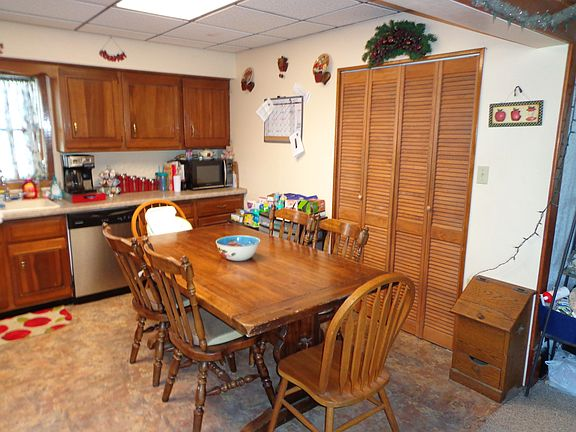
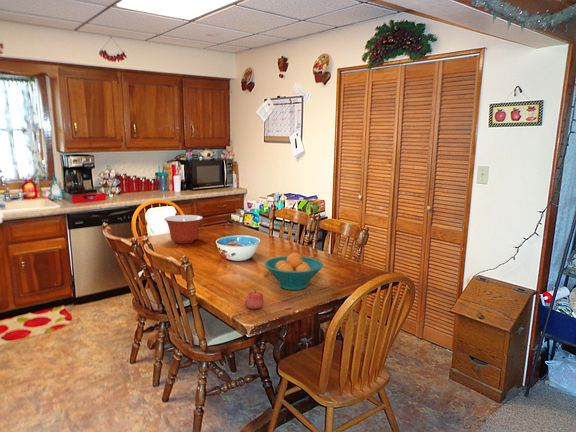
+ apple [244,289,264,310]
+ fruit bowl [264,252,324,291]
+ mixing bowl [164,214,204,244]
